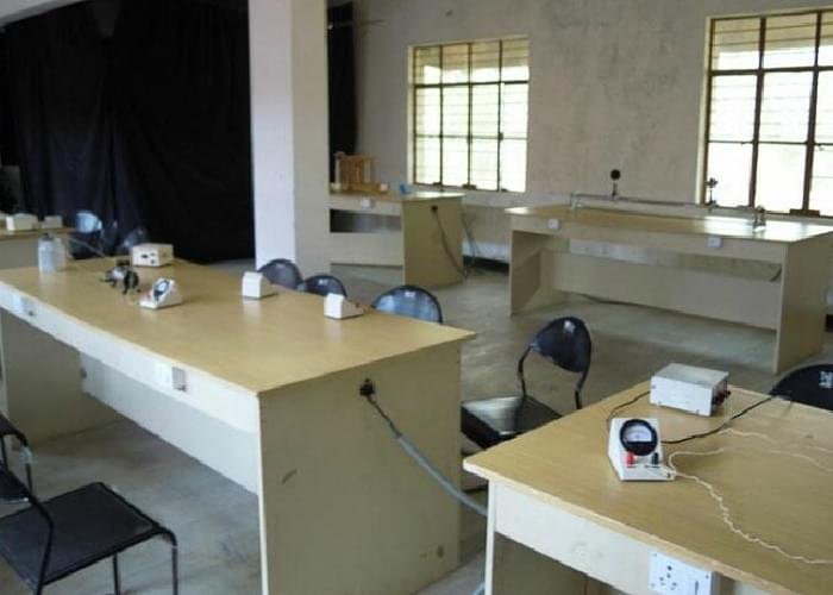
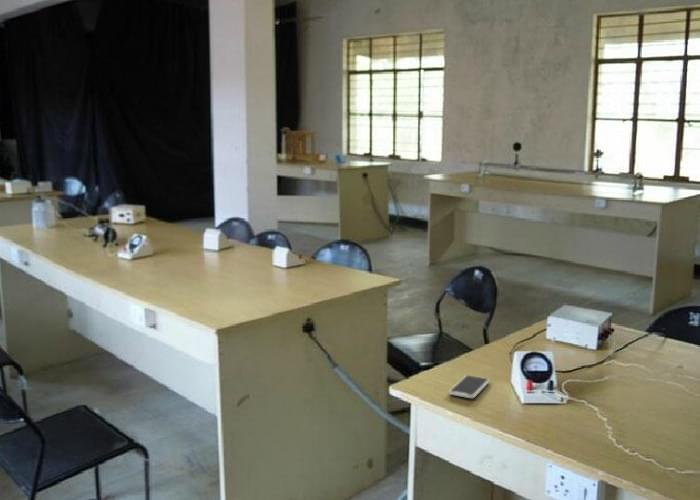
+ smartphone [447,374,491,399]
